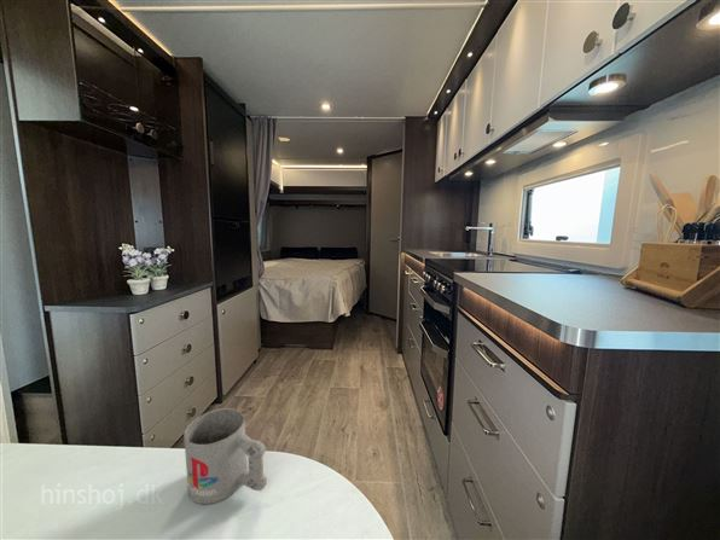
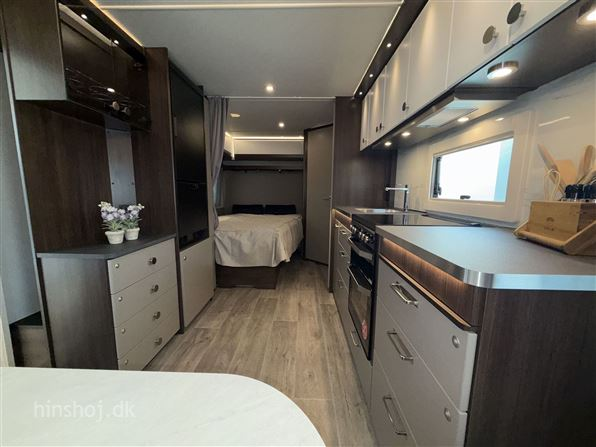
- mug [182,407,268,505]
